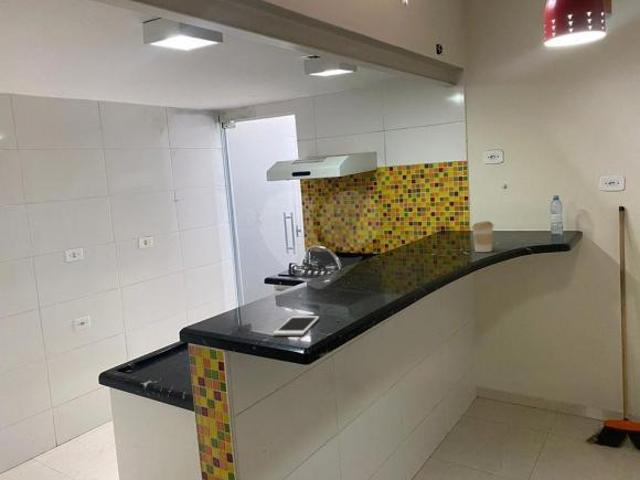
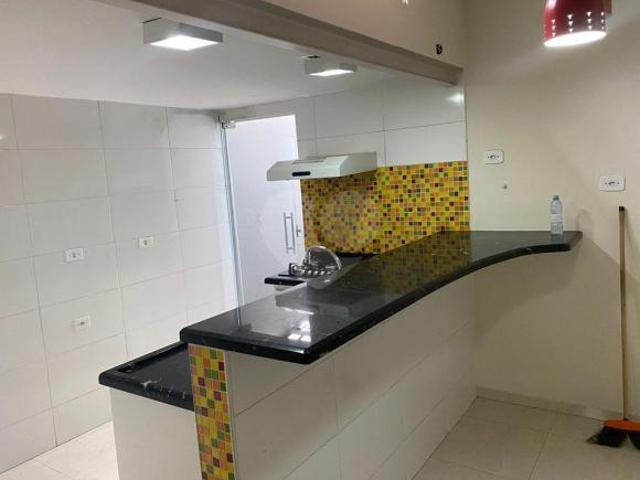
- coffee cup [471,220,494,253]
- cell phone [272,315,320,336]
